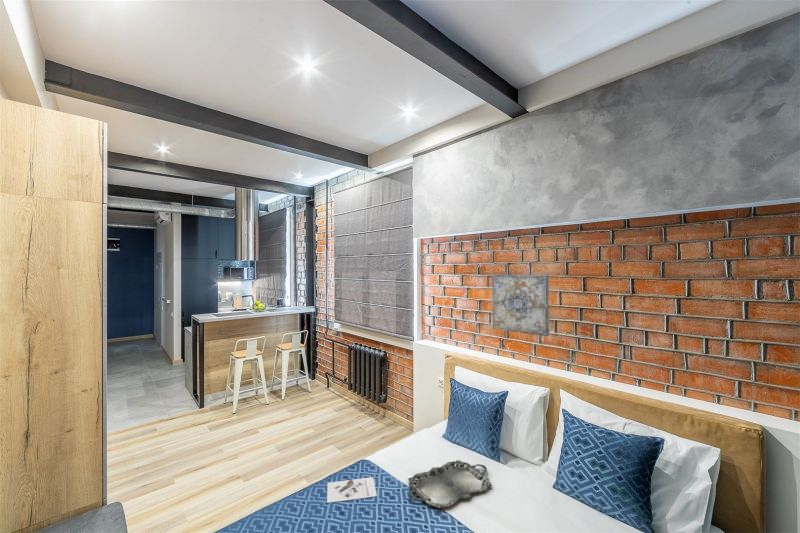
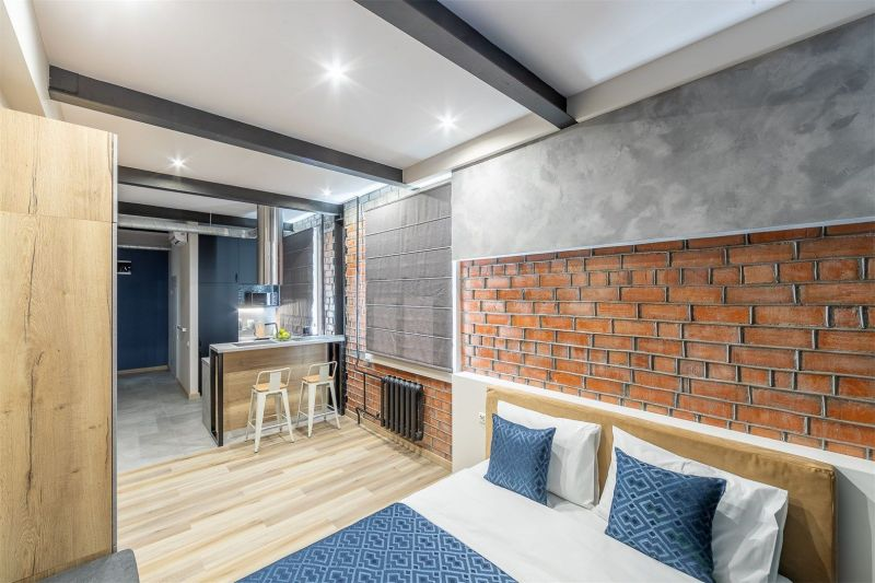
- serving tray [407,459,493,510]
- wall art [491,274,550,337]
- architectural model [326,476,378,504]
